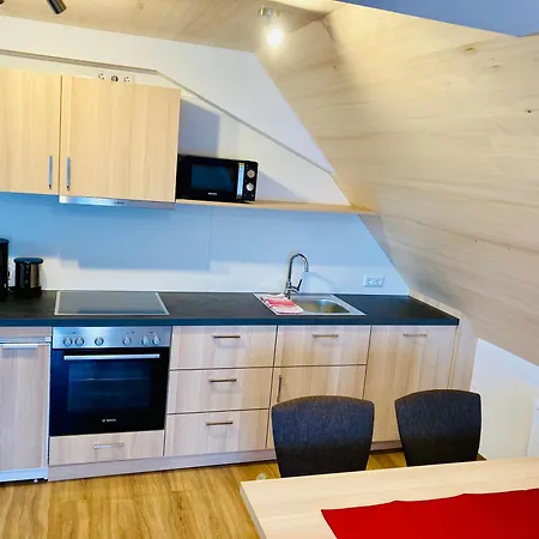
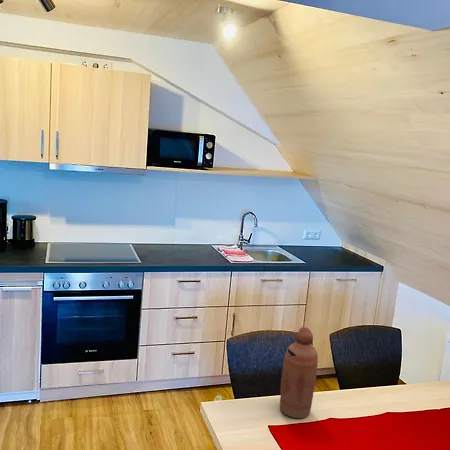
+ bottle [279,326,319,419]
